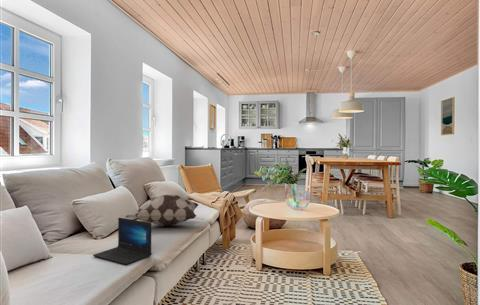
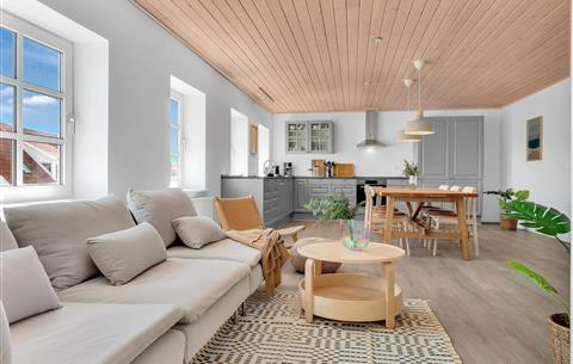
- decorative pillow [124,194,199,227]
- laptop [92,217,153,266]
